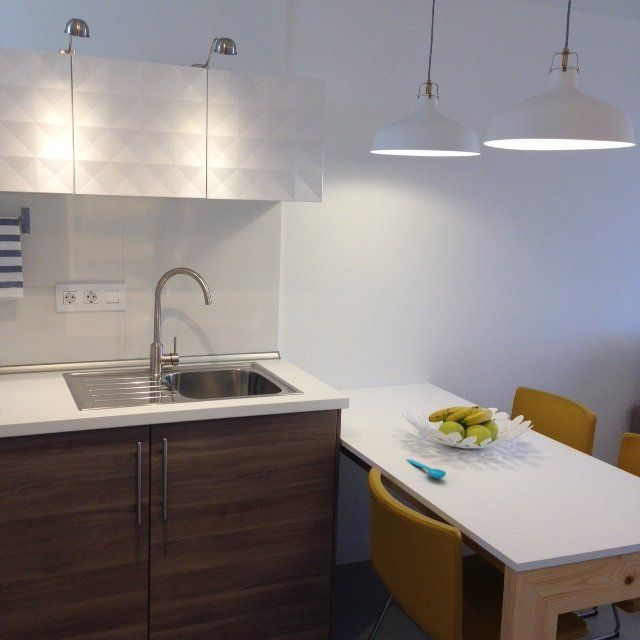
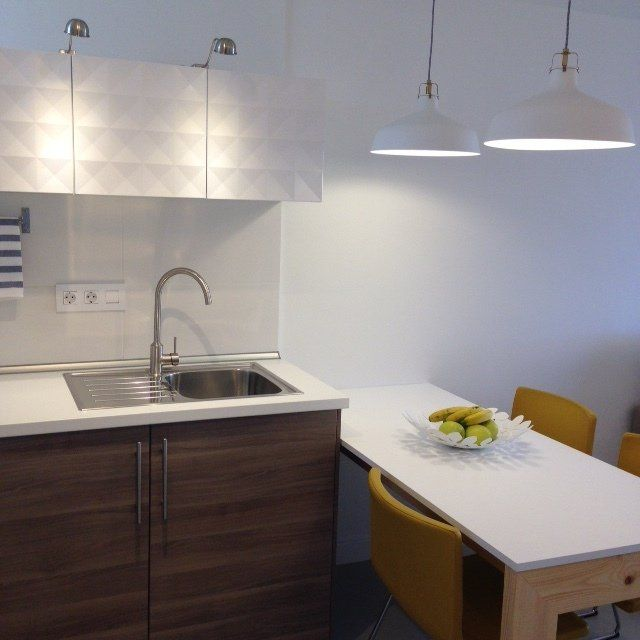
- spoon [405,458,447,479]
